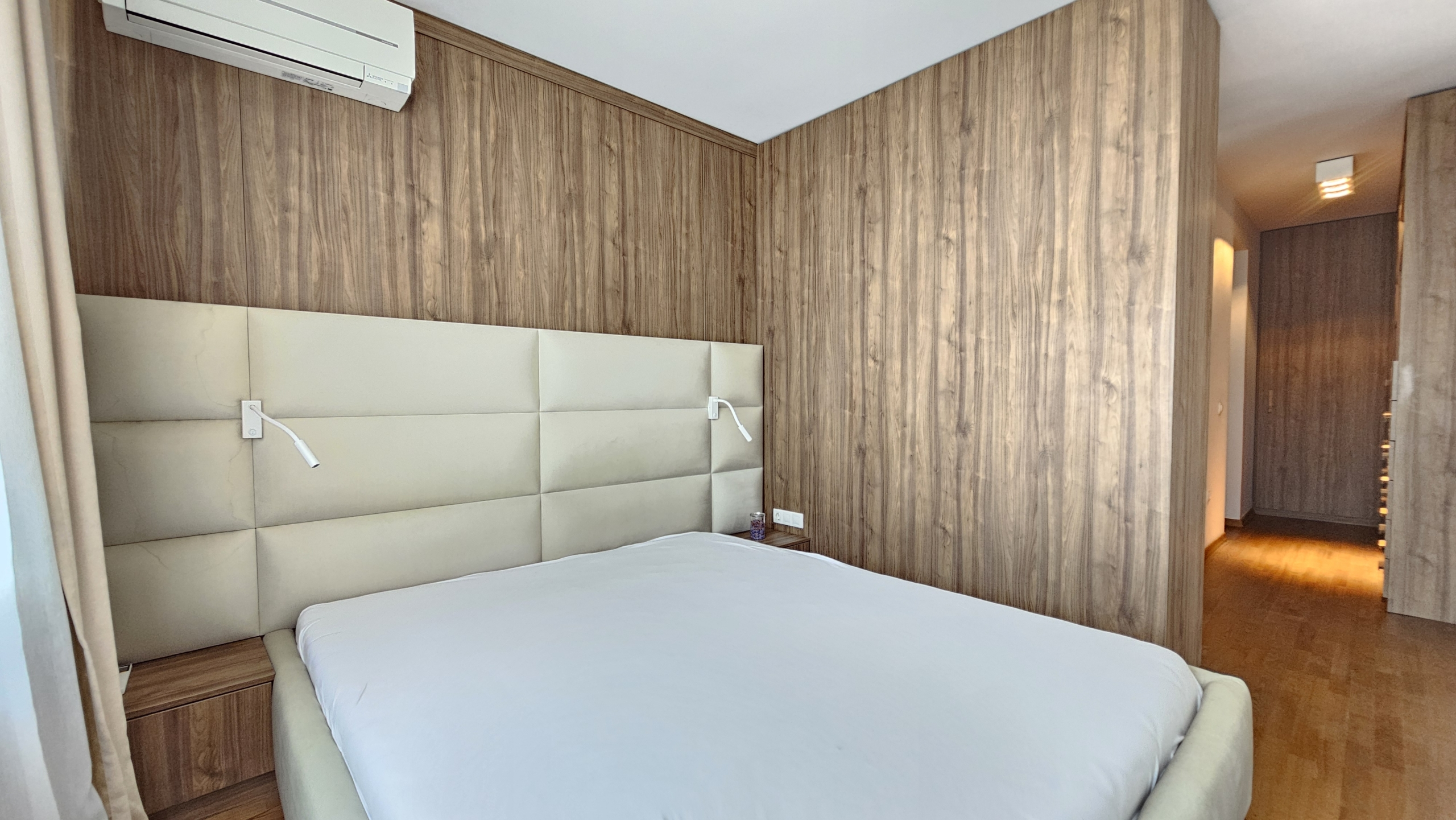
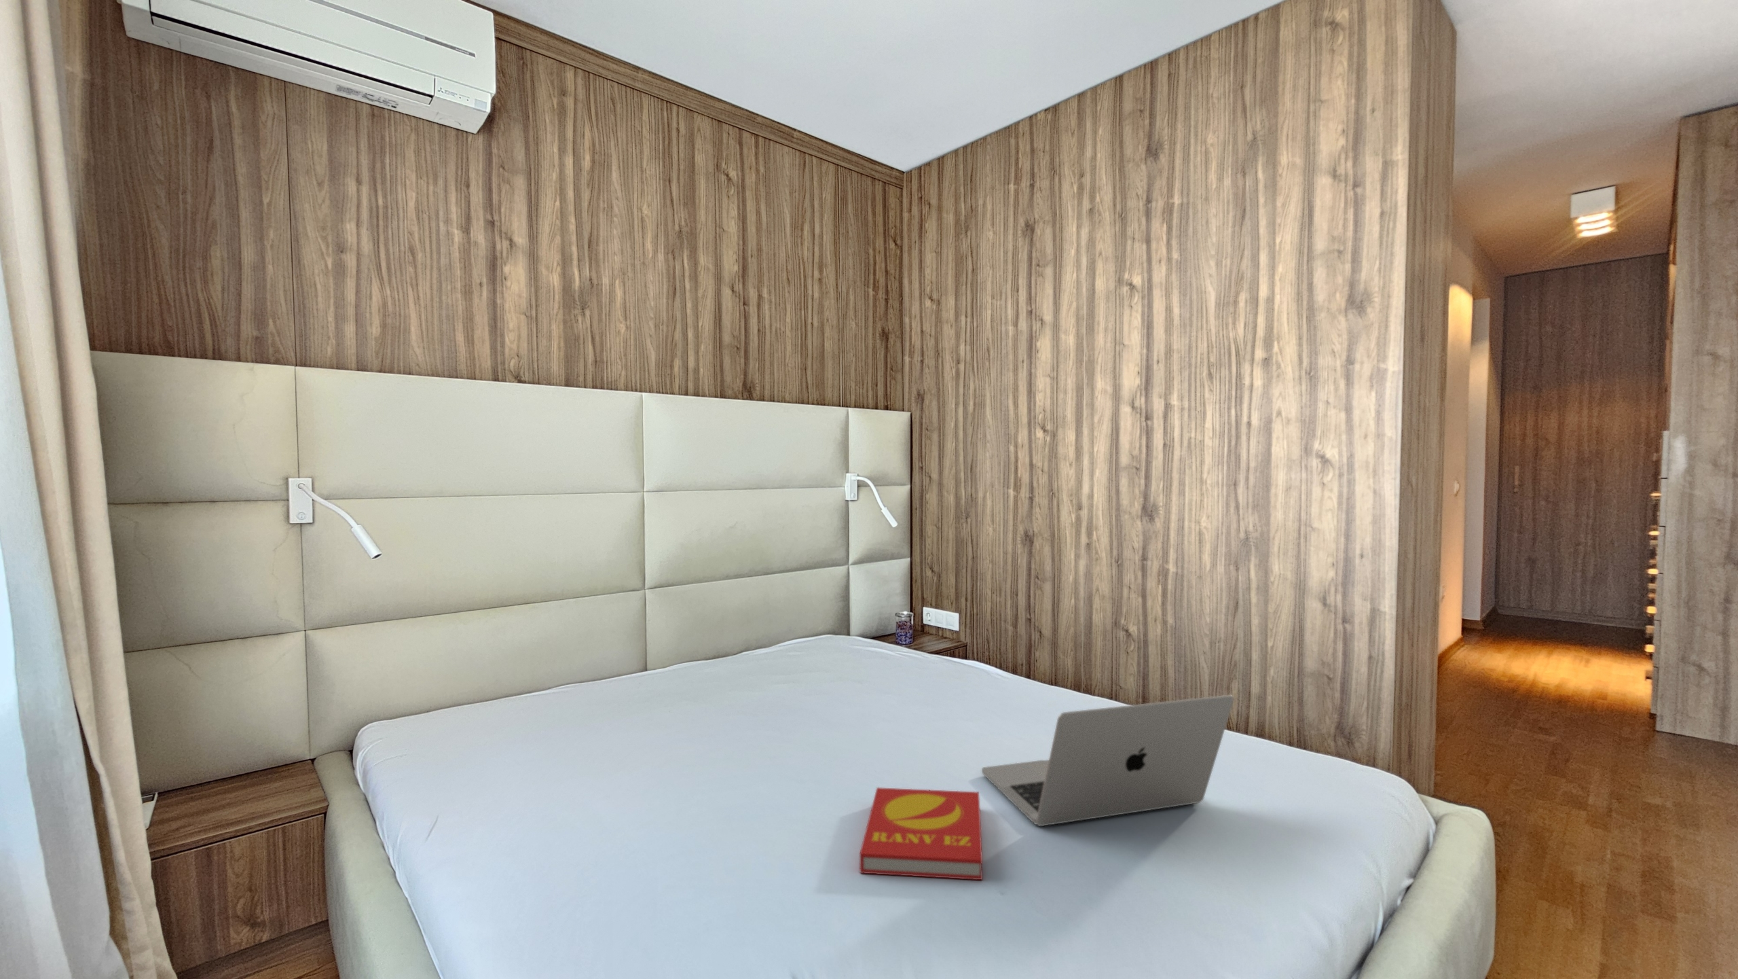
+ book [858,787,984,880]
+ laptop [981,695,1235,827]
